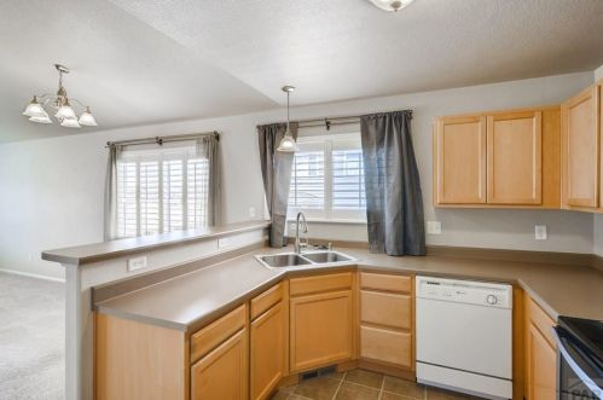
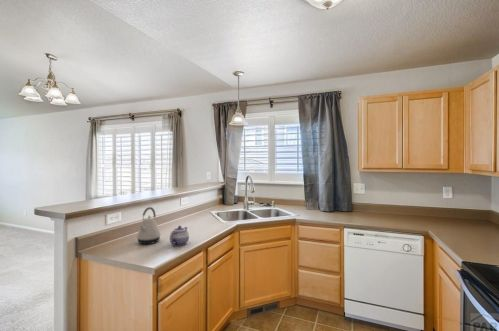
+ teapot [169,225,190,247]
+ kettle [136,206,162,245]
